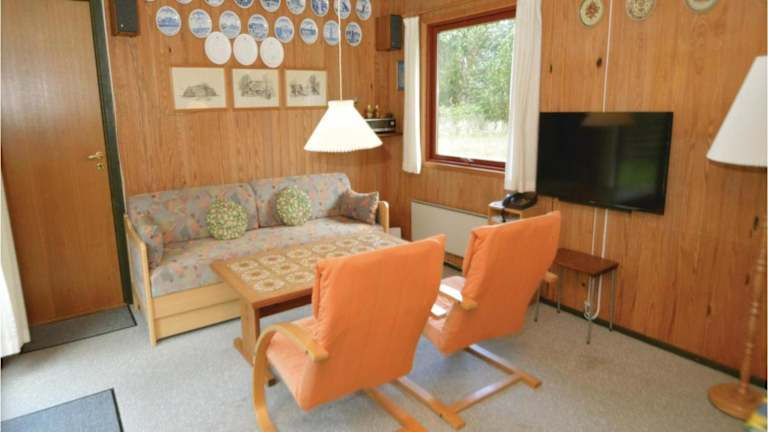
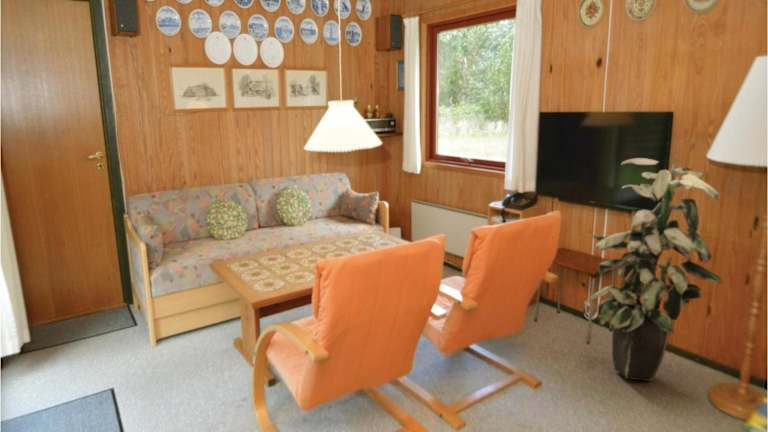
+ indoor plant [589,157,723,382]
